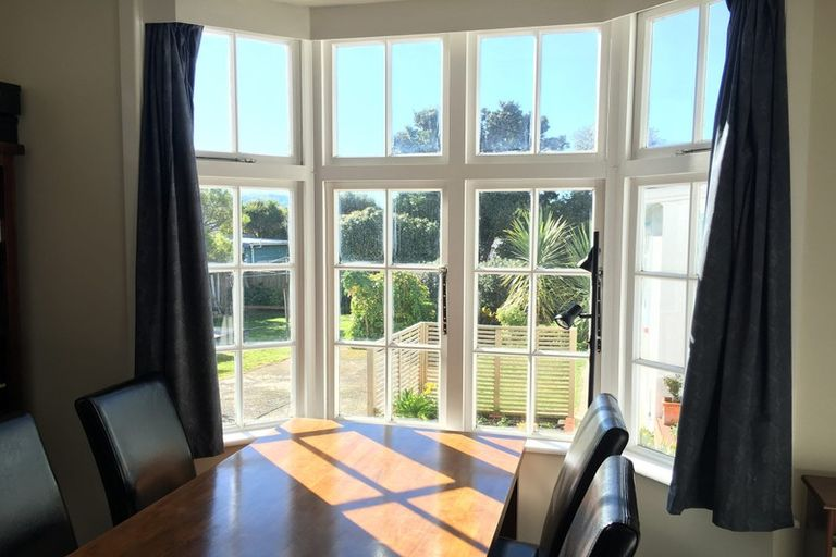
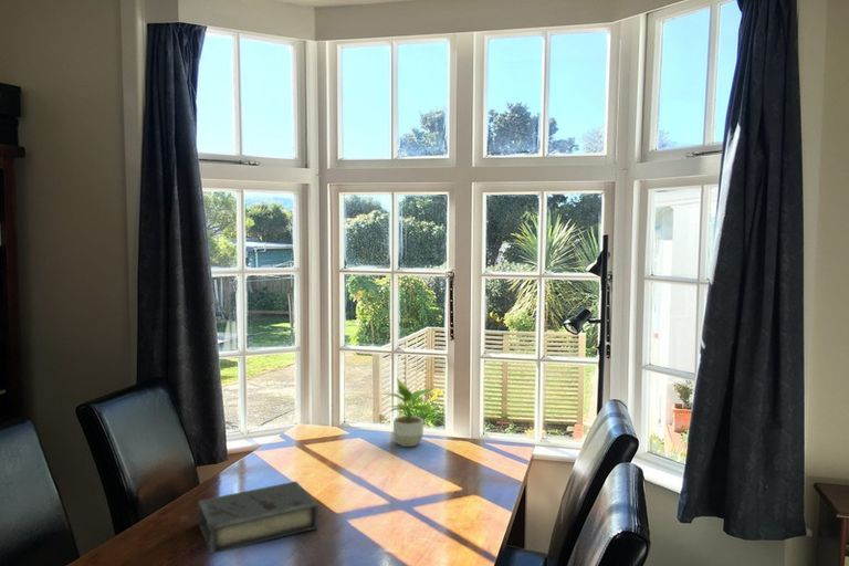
+ potted plant [385,377,438,448]
+ book [197,481,319,555]
